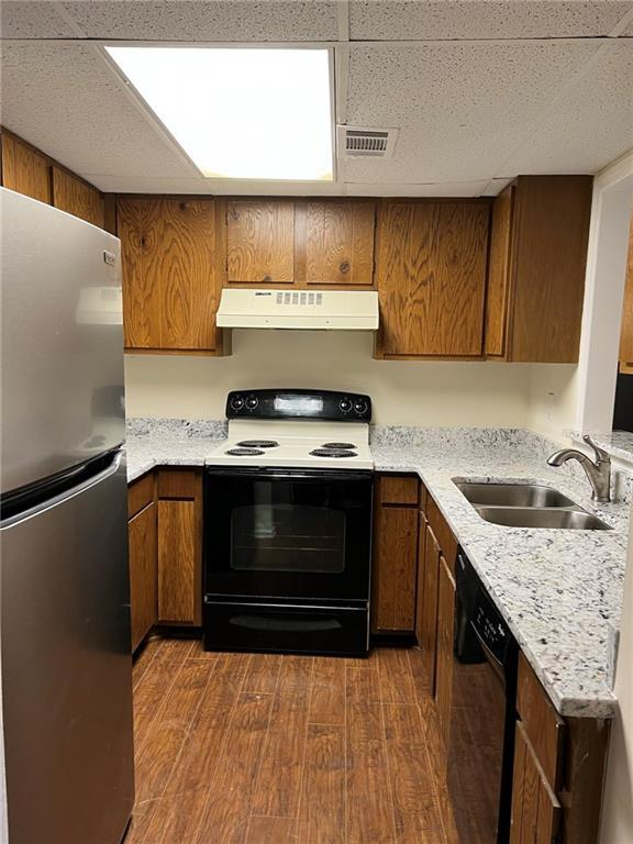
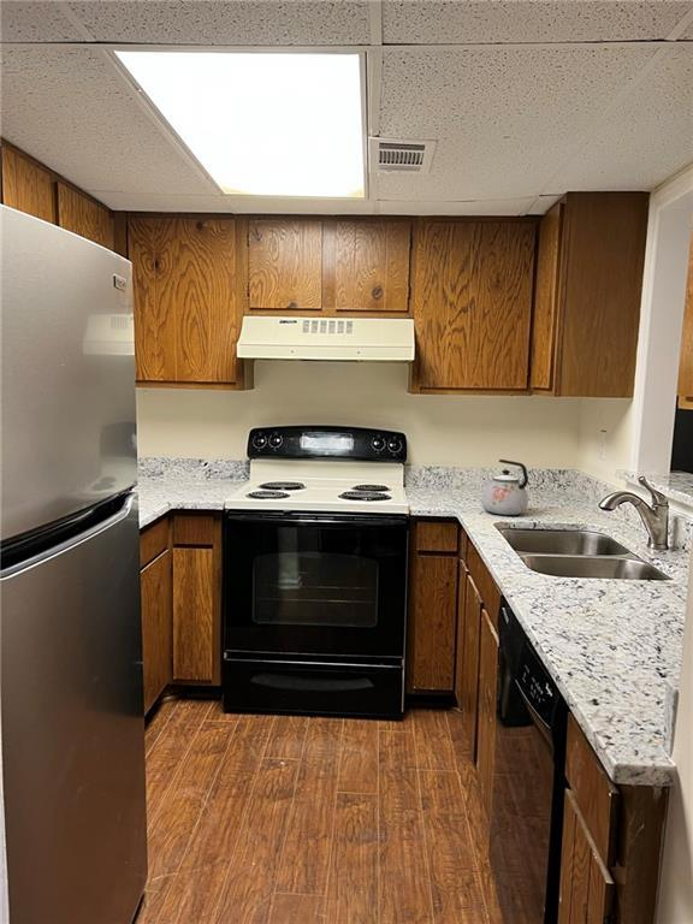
+ kettle [480,458,529,516]
